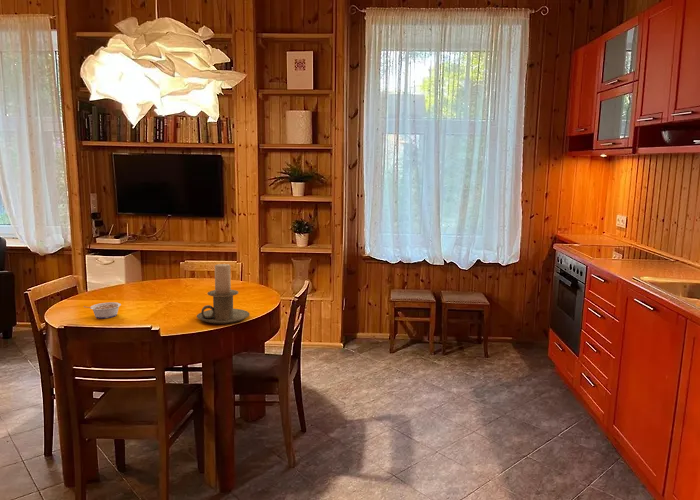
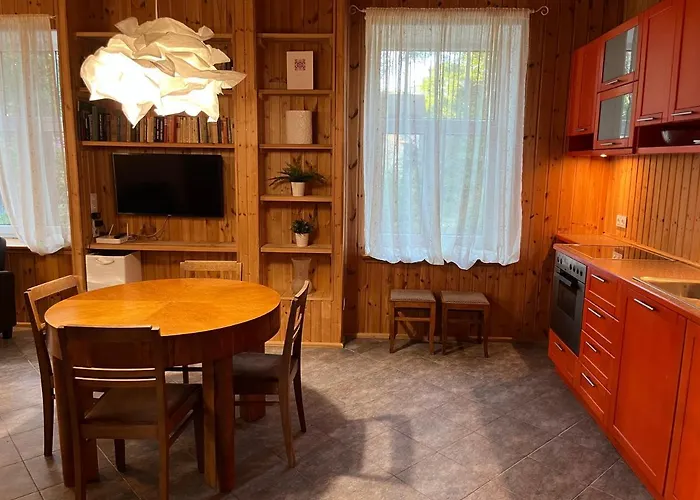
- candle holder [196,263,251,325]
- legume [83,301,122,319]
